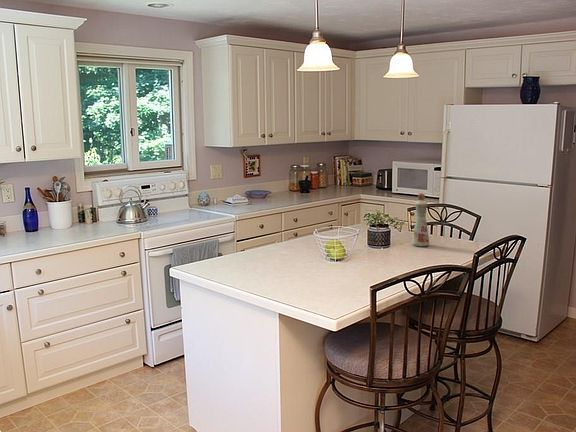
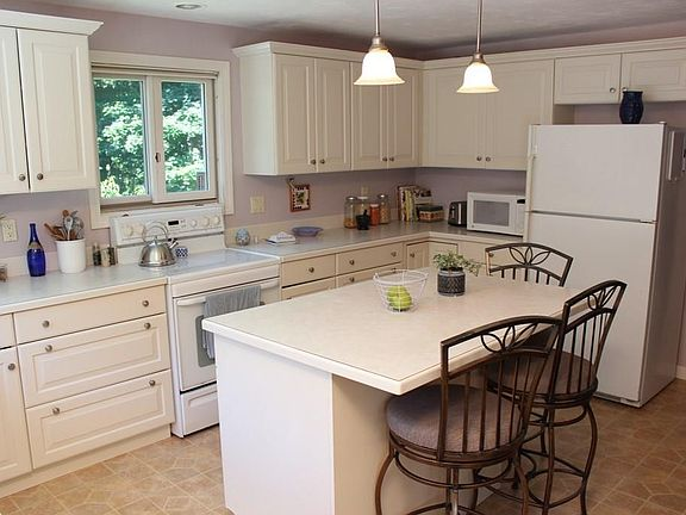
- bottle [411,192,430,247]
